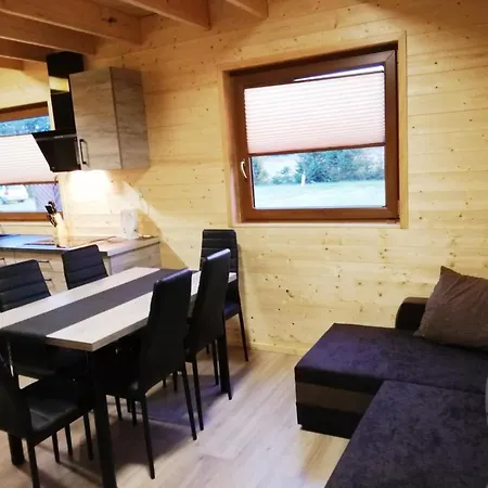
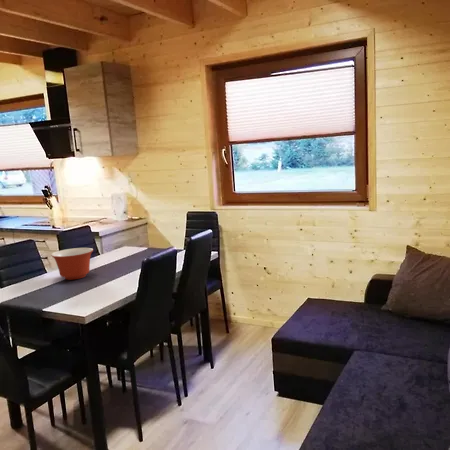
+ mixing bowl [50,247,94,281]
